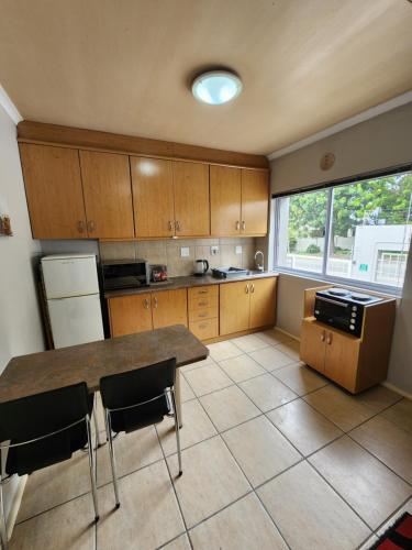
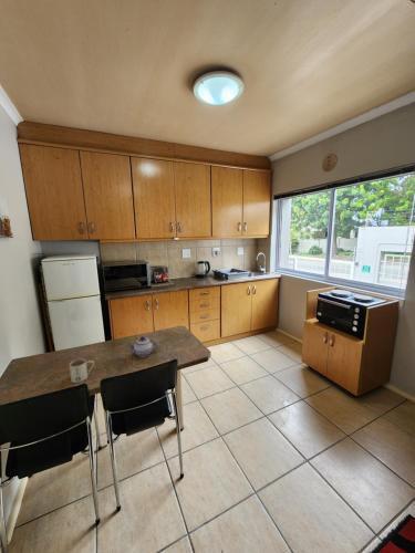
+ mug [69,357,95,384]
+ teapot [126,335,159,358]
